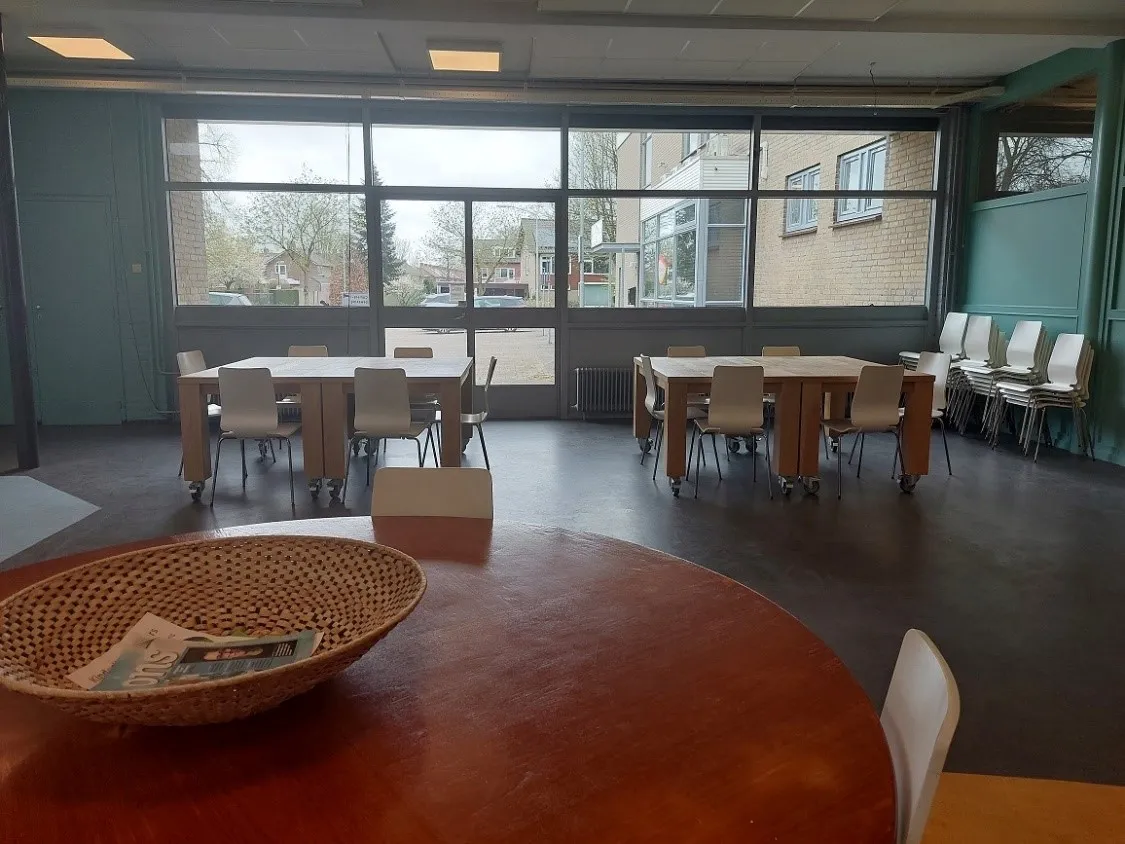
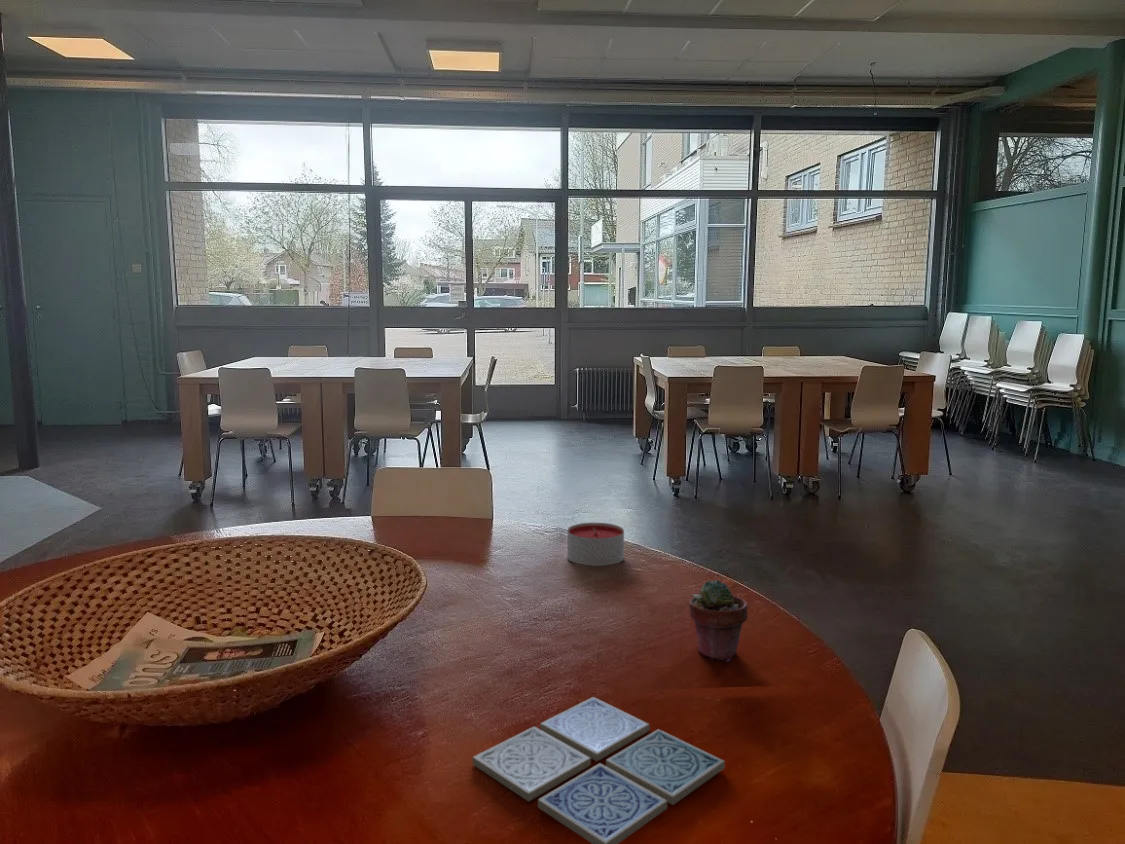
+ candle [566,522,625,567]
+ potted succulent [688,579,749,663]
+ drink coaster [472,696,726,844]
